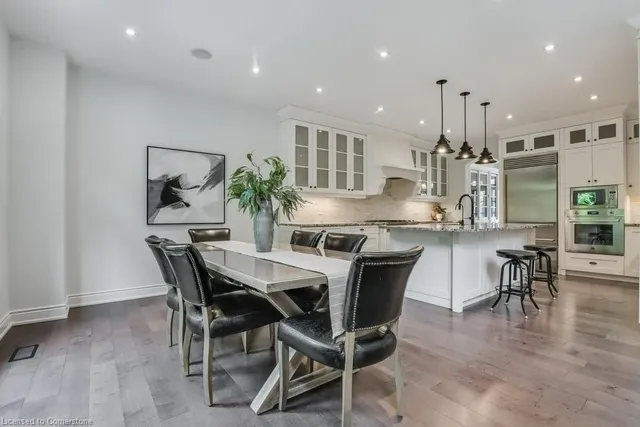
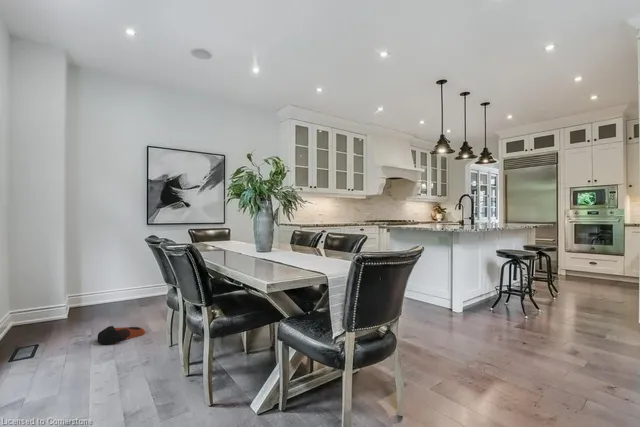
+ bag [96,325,146,346]
